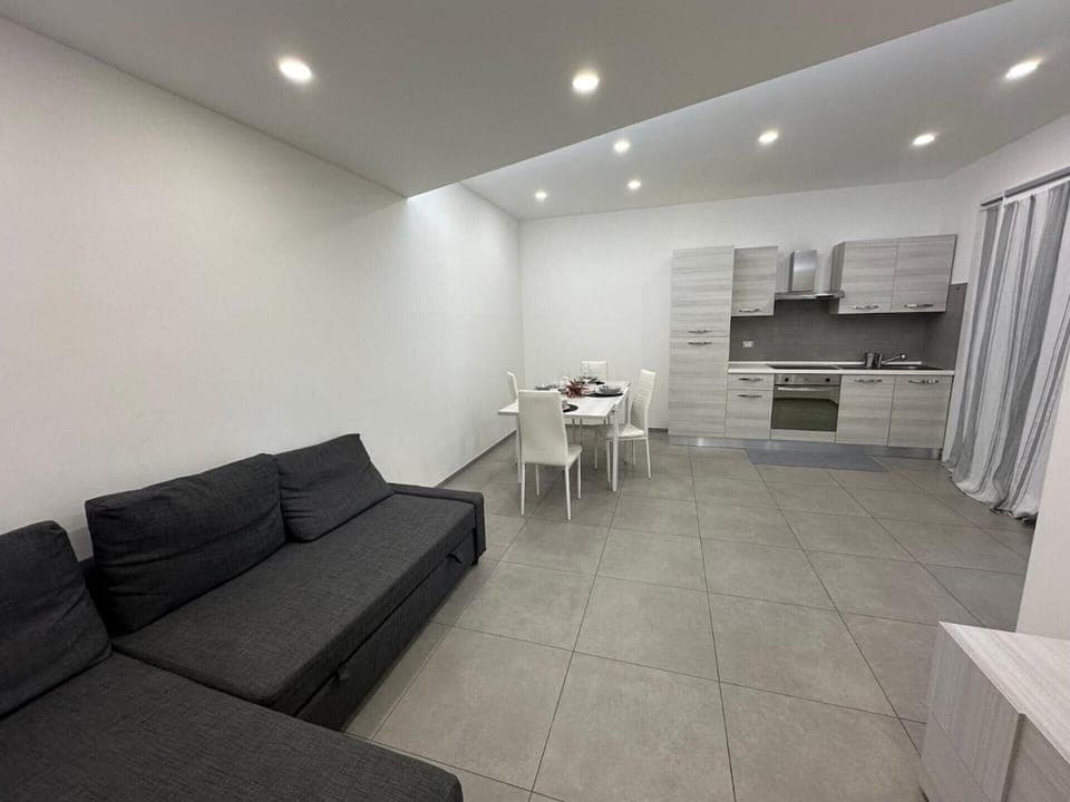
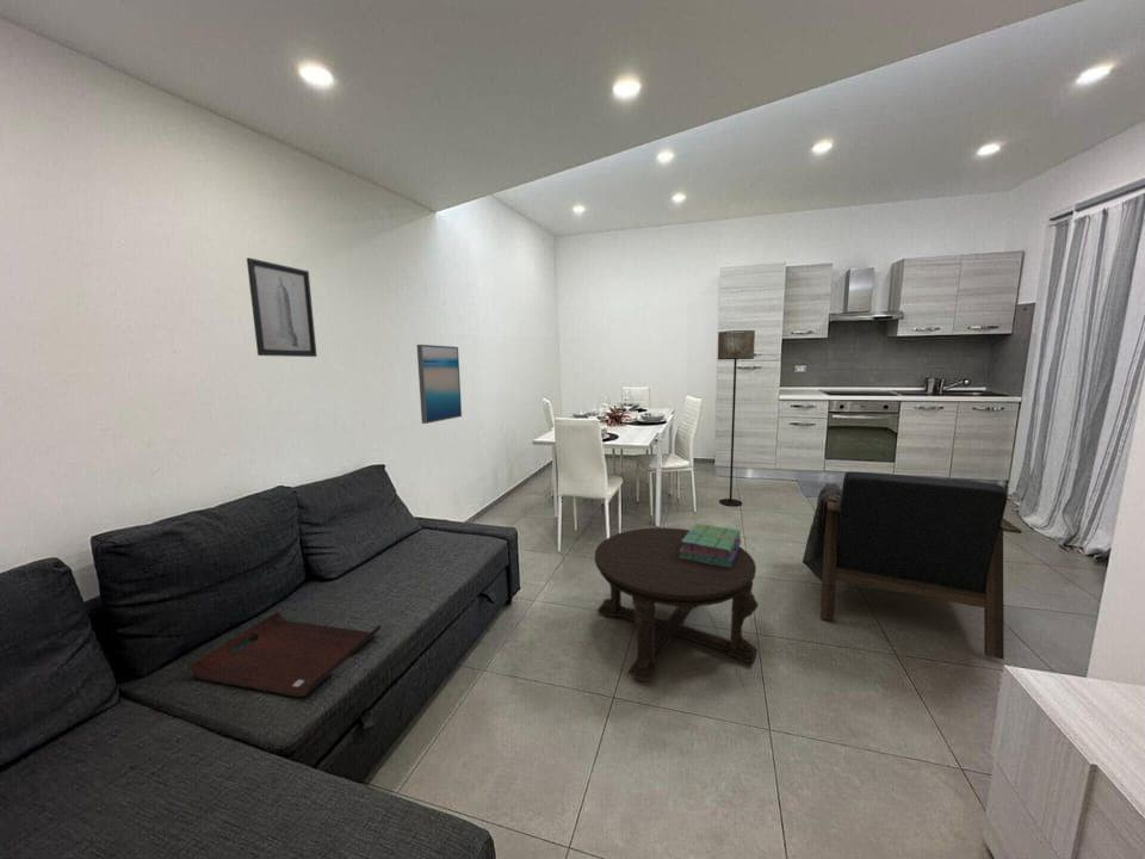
+ floor lamp [717,329,756,507]
+ stack of books [680,523,742,567]
+ coffee table [594,526,760,682]
+ wall art [416,344,463,425]
+ armchair [802,471,1023,661]
+ wall art [246,257,318,358]
+ serving tray [188,610,383,698]
